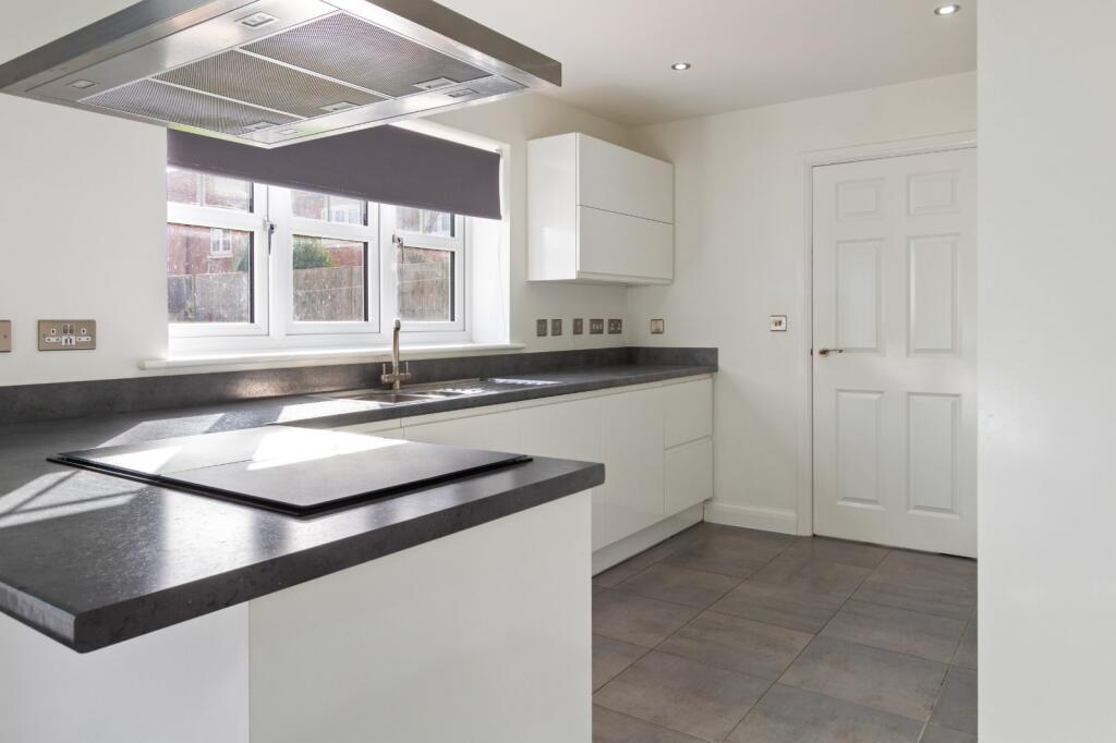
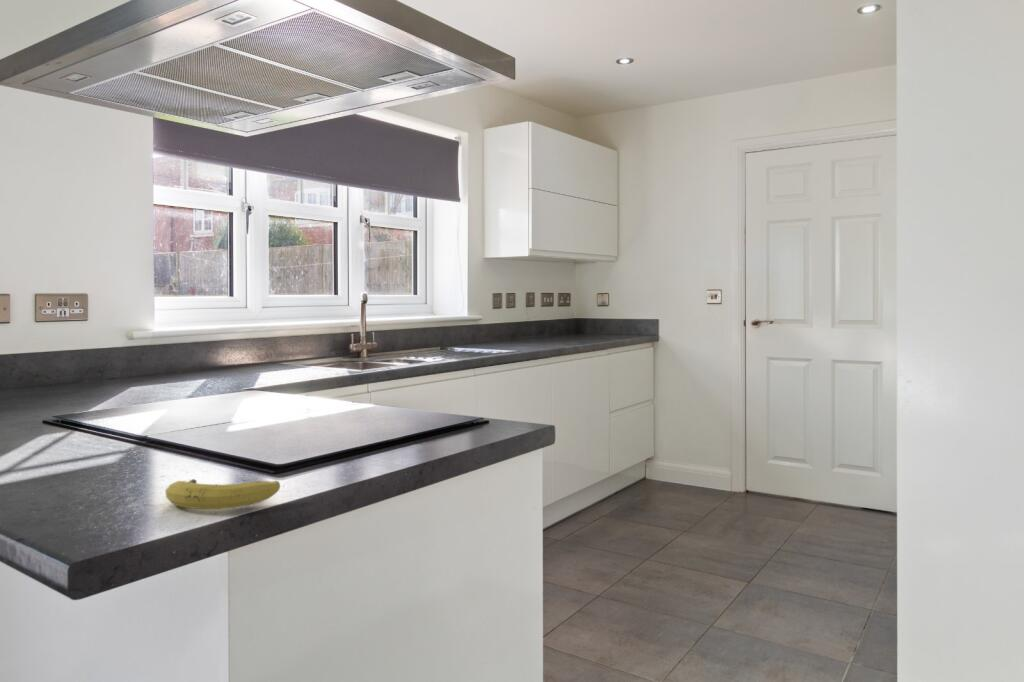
+ fruit [164,478,281,510]
